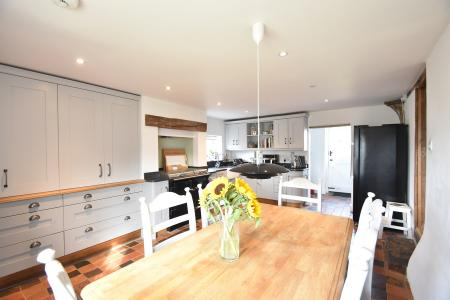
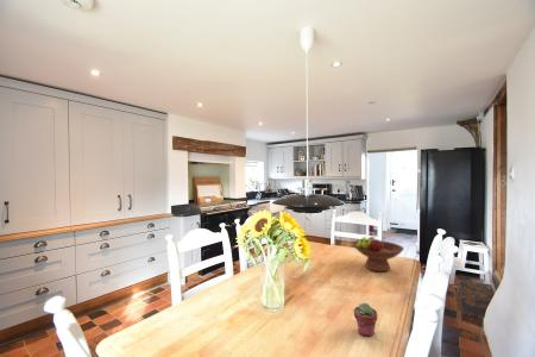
+ fruit bowl [352,236,405,273]
+ potted succulent [352,301,378,337]
